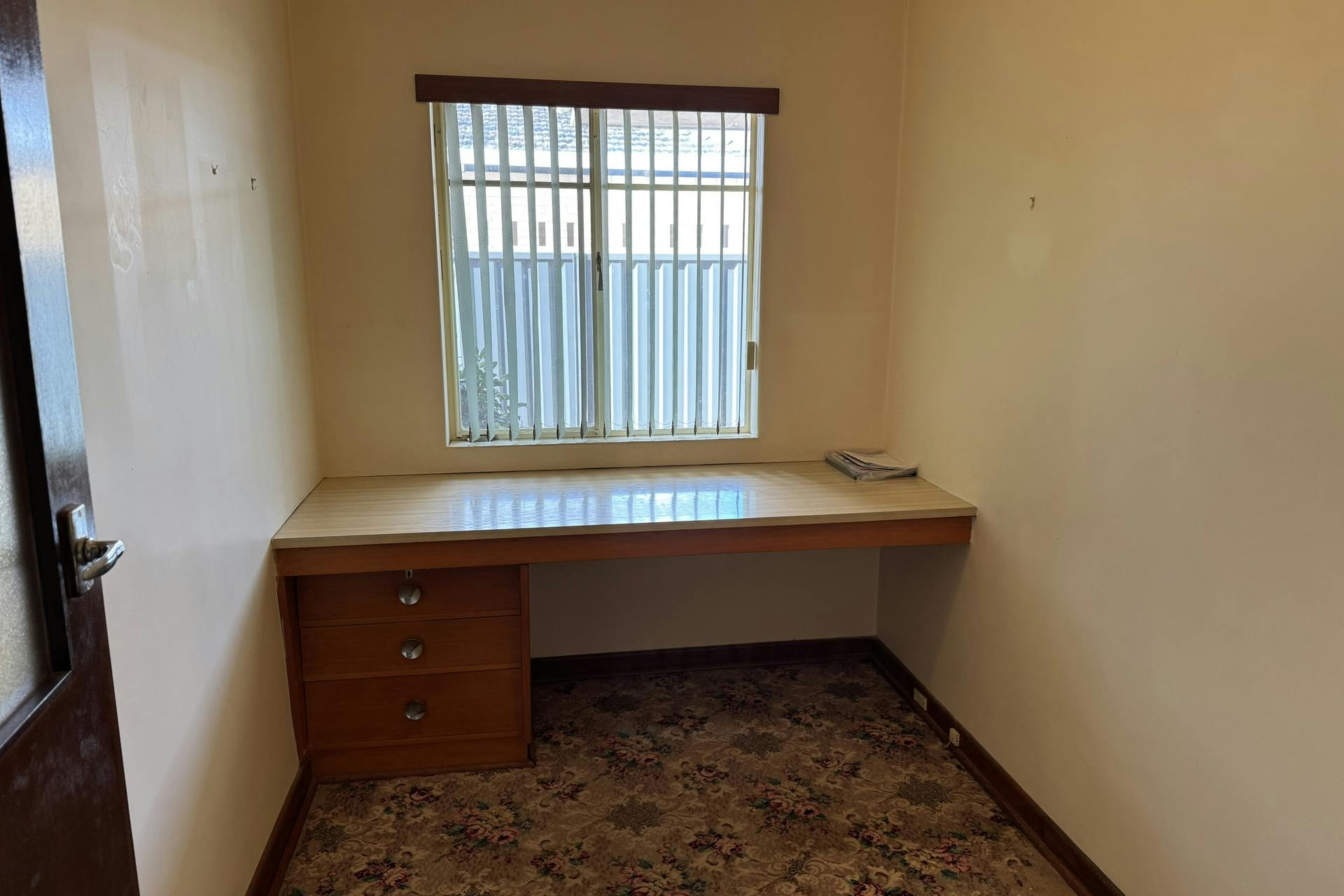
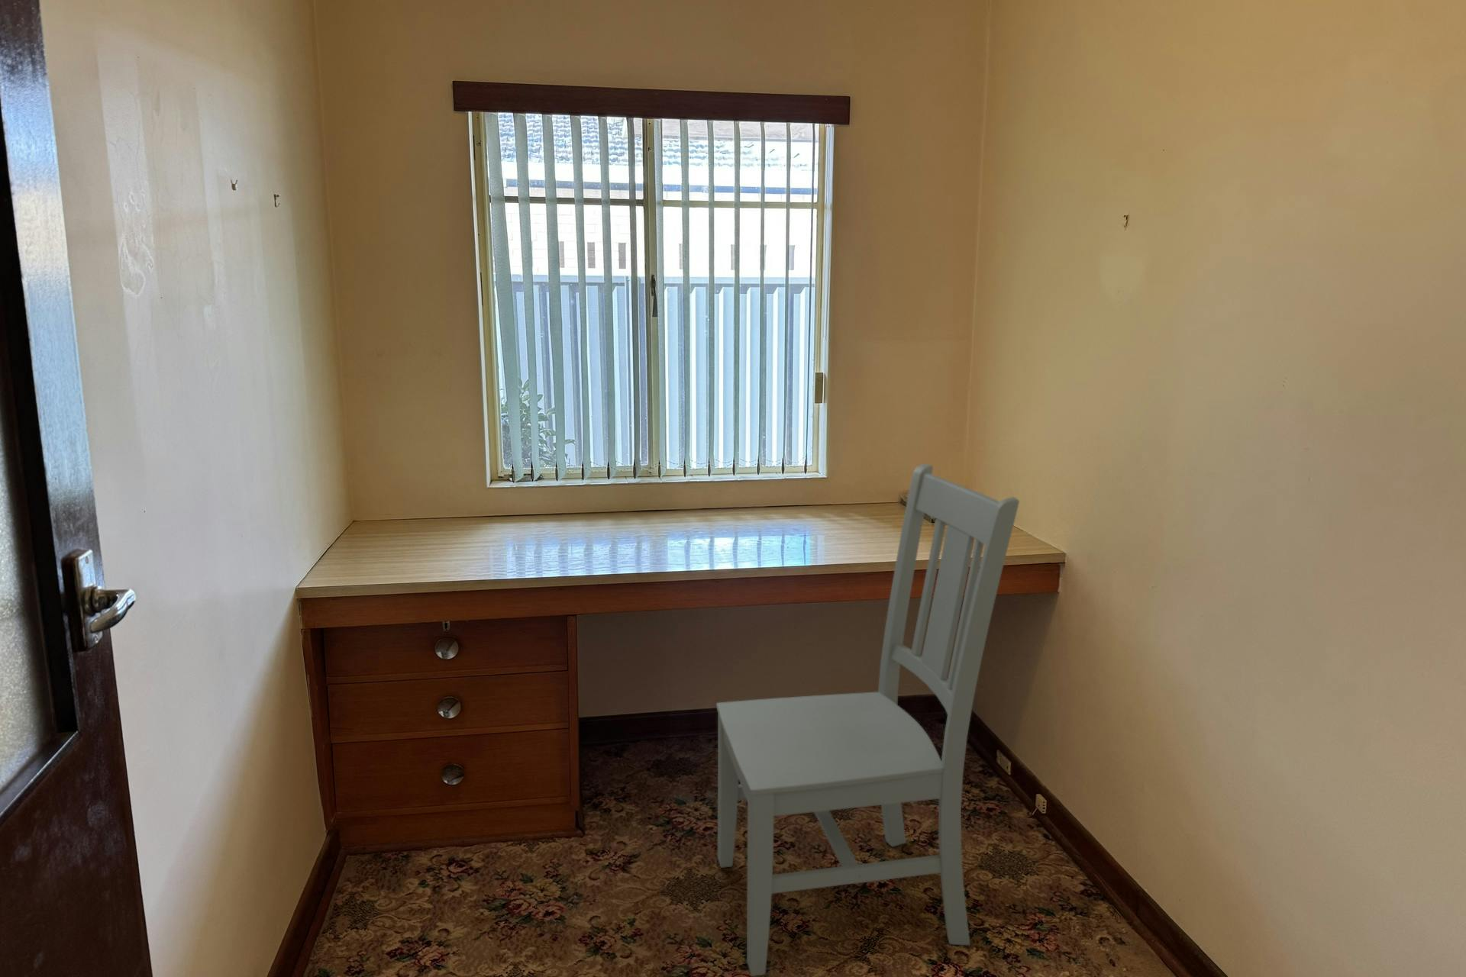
+ chair [716,463,1020,977]
